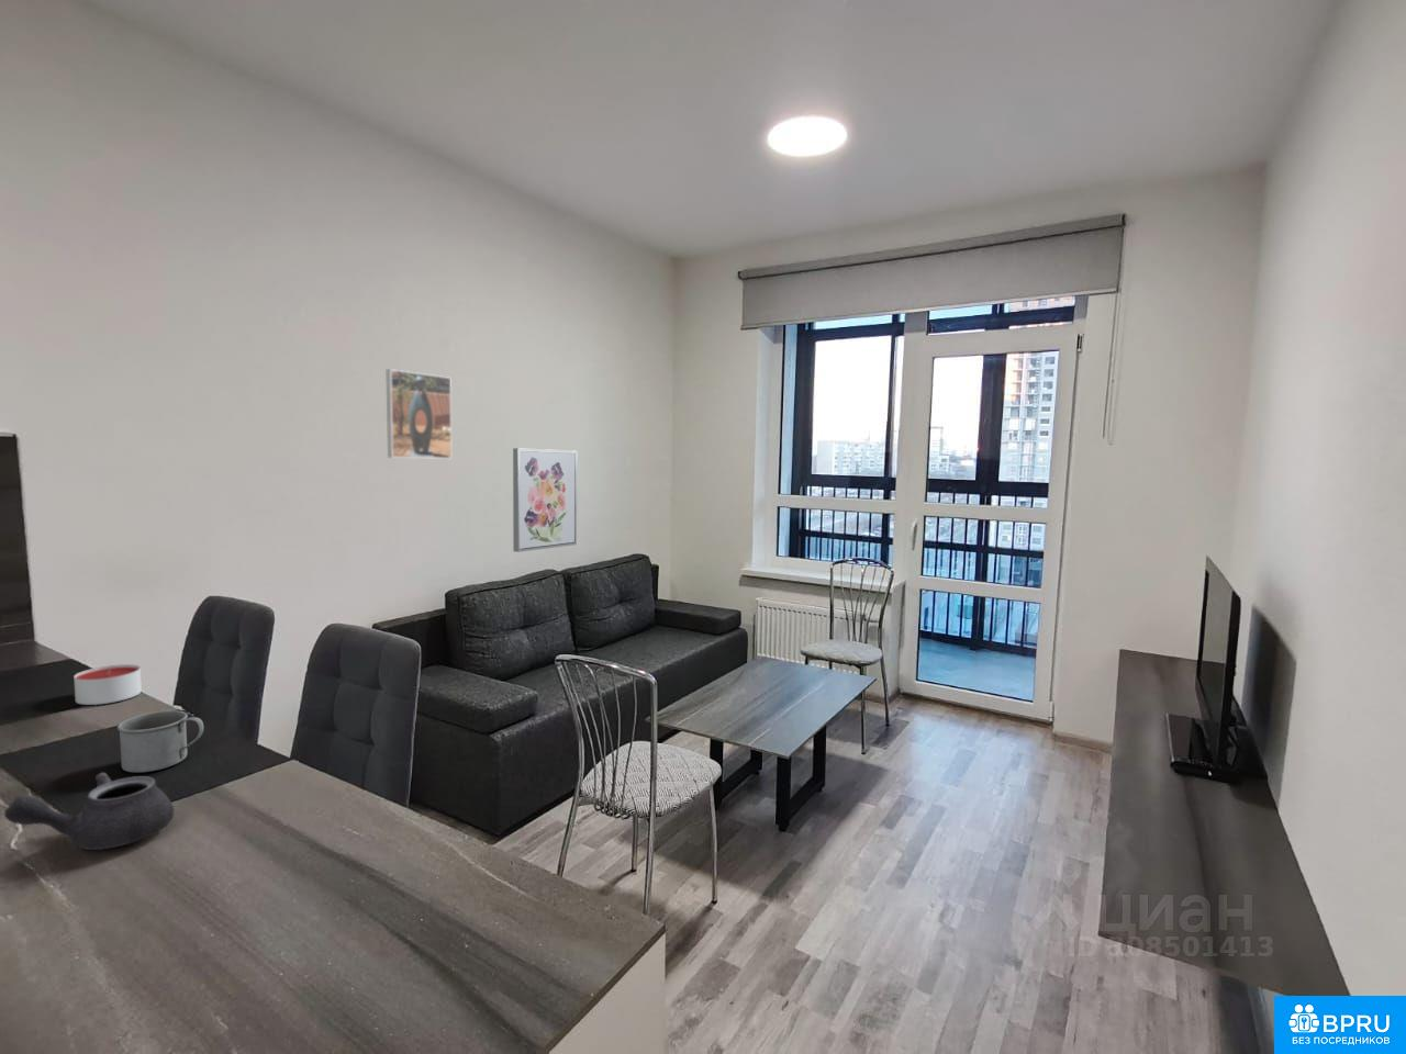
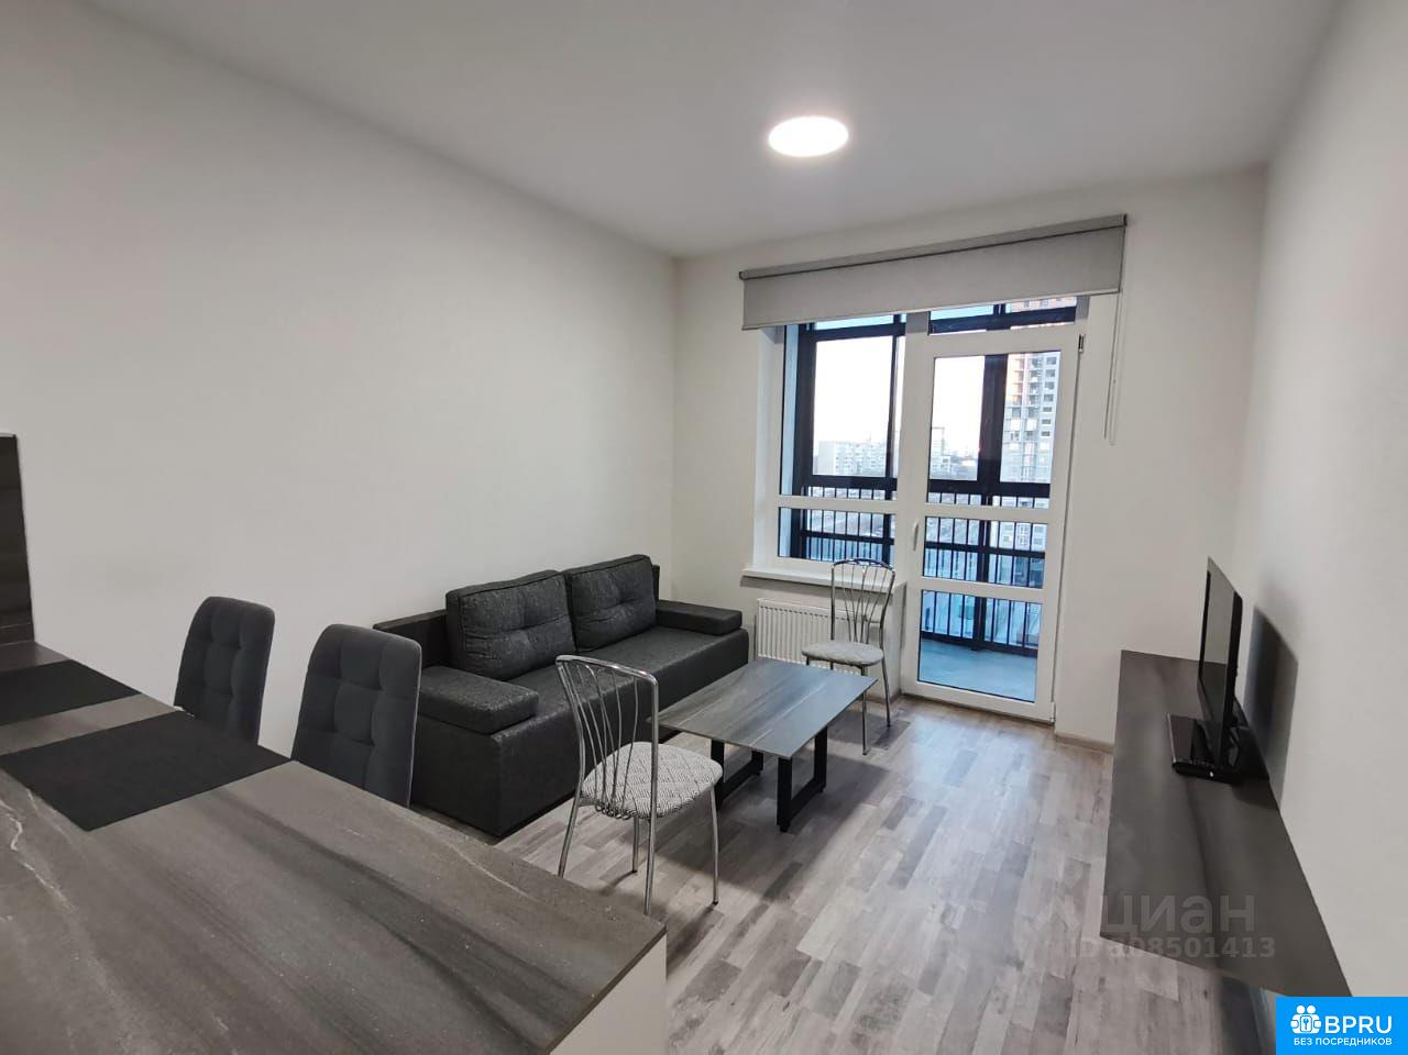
- candle [72,663,143,706]
- teapot [3,772,175,851]
- wall art [511,447,578,554]
- mug [116,710,205,774]
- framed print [385,368,453,461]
